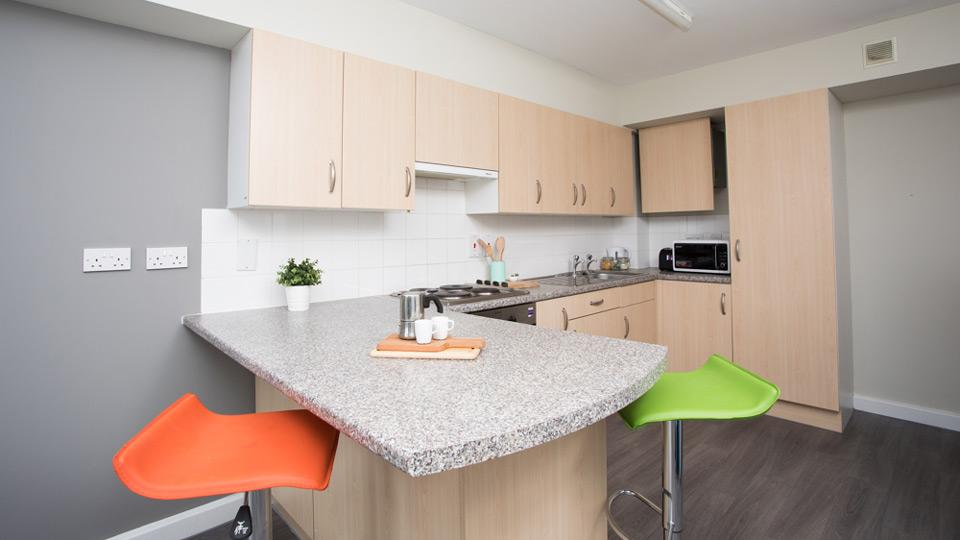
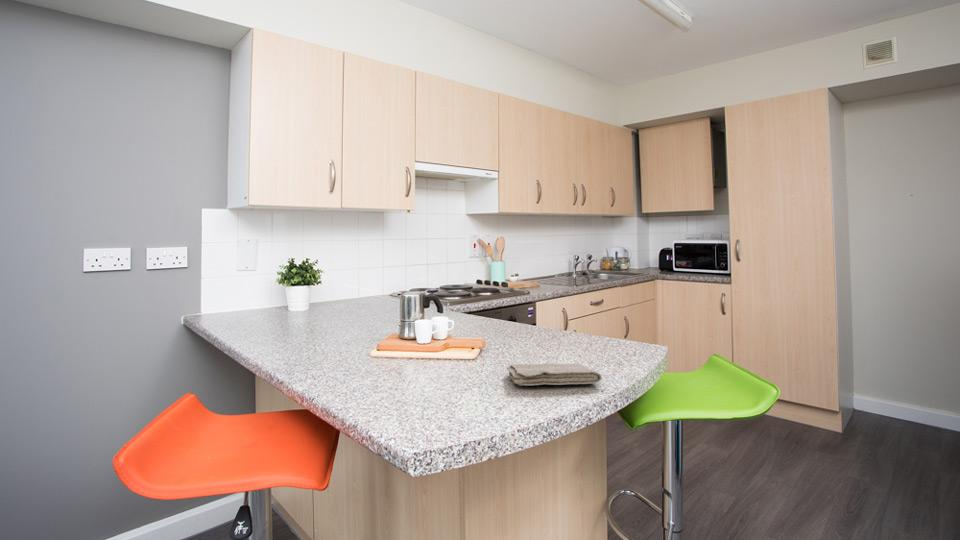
+ washcloth [506,363,603,387]
